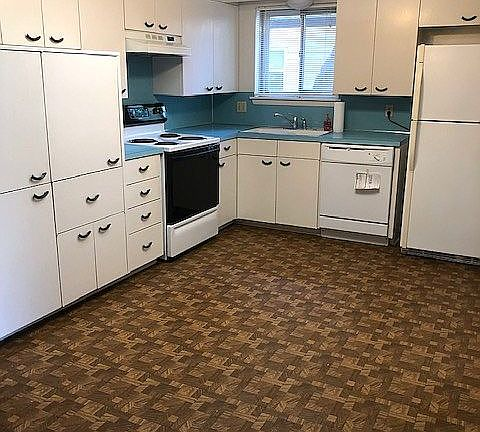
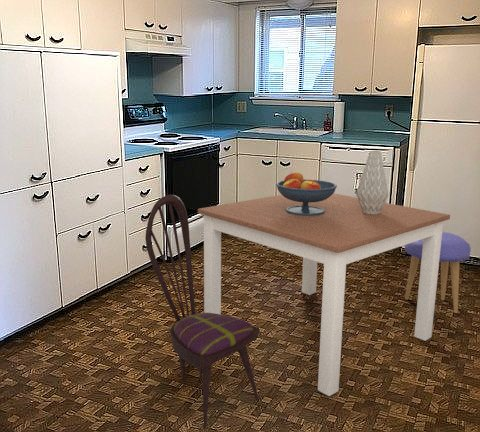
+ dining table [197,192,451,397]
+ dining chair [145,194,261,430]
+ stool [404,231,472,314]
+ vase [355,150,390,215]
+ fruit bowl [275,171,338,215]
